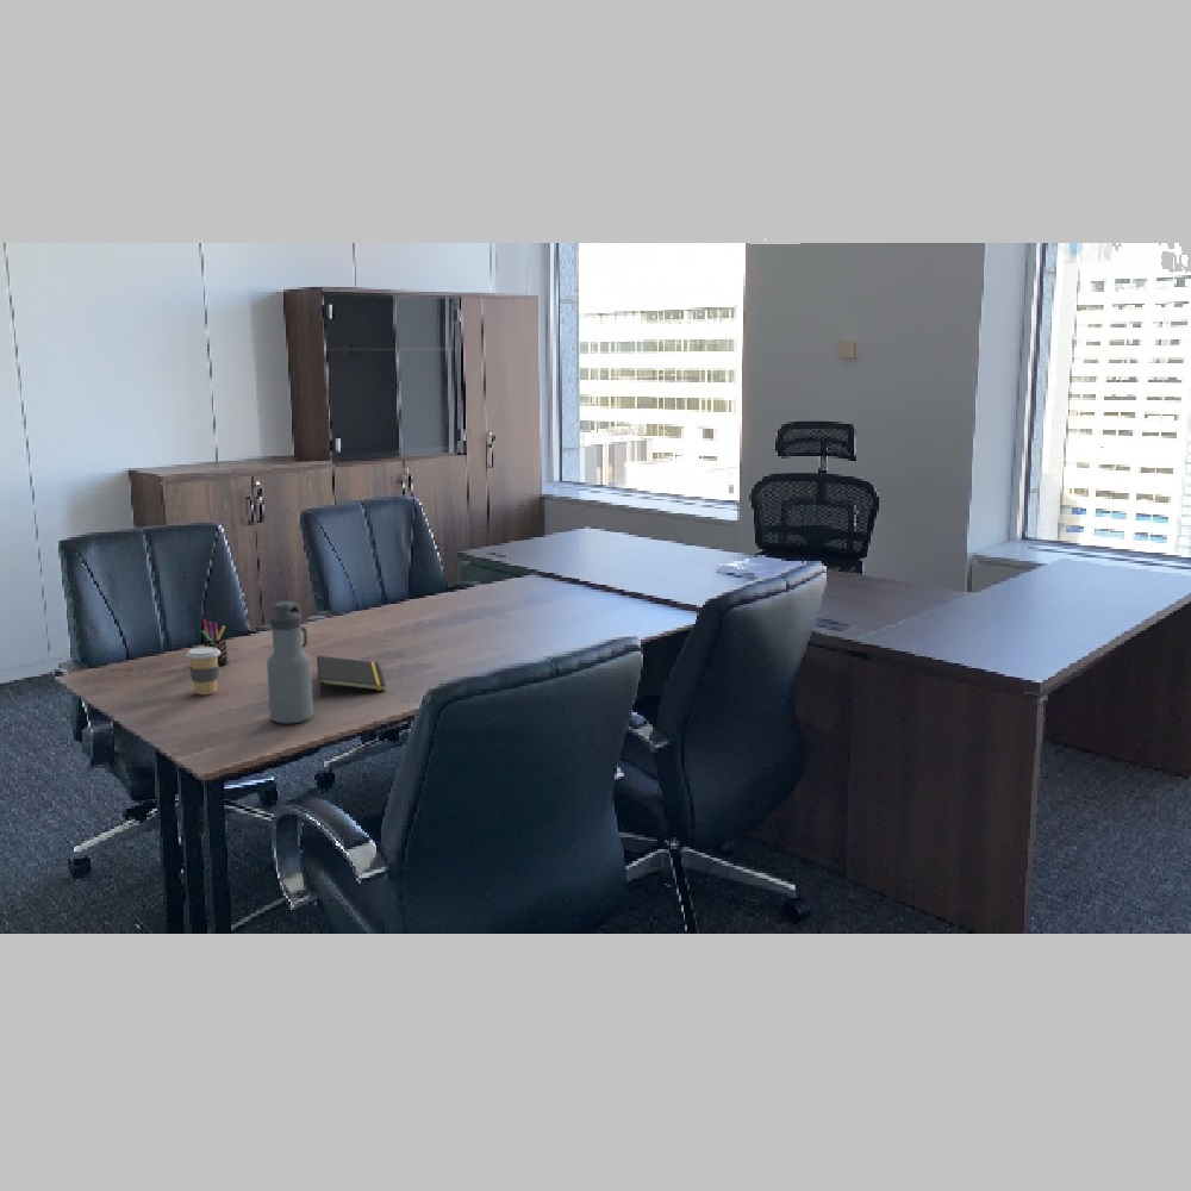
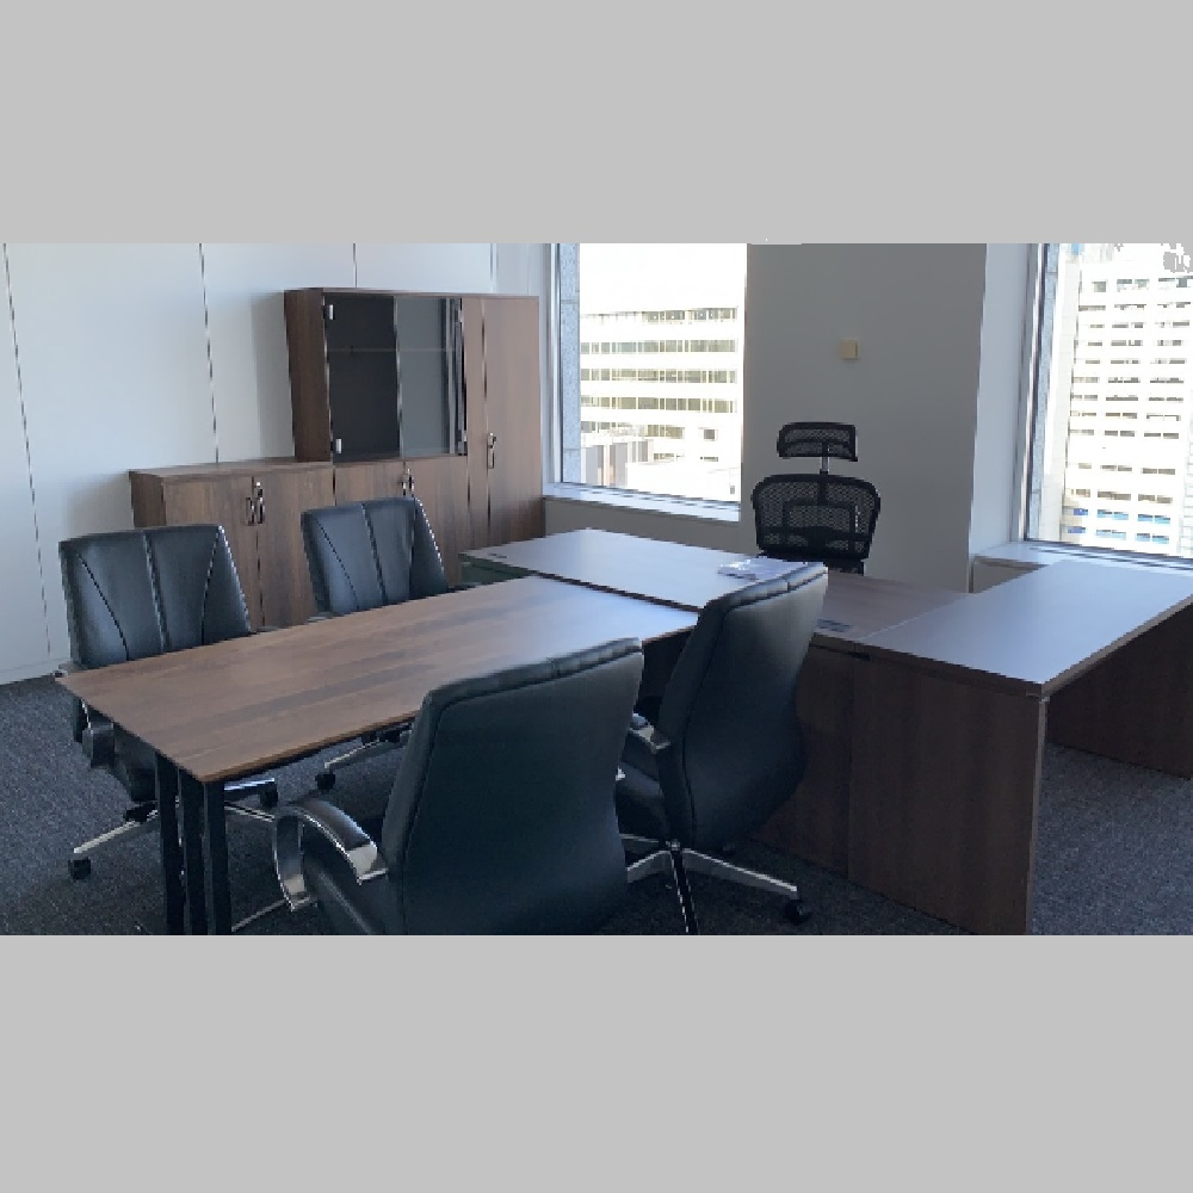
- water bottle [266,600,314,725]
- notepad [316,655,387,698]
- pen holder [200,618,229,667]
- coffee cup [186,646,220,696]
